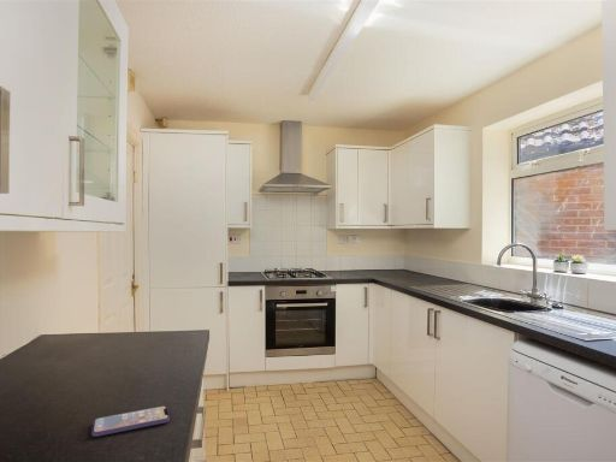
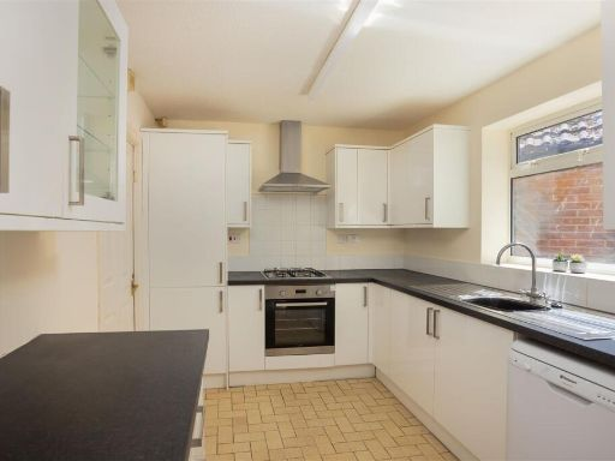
- smartphone [90,404,171,438]
